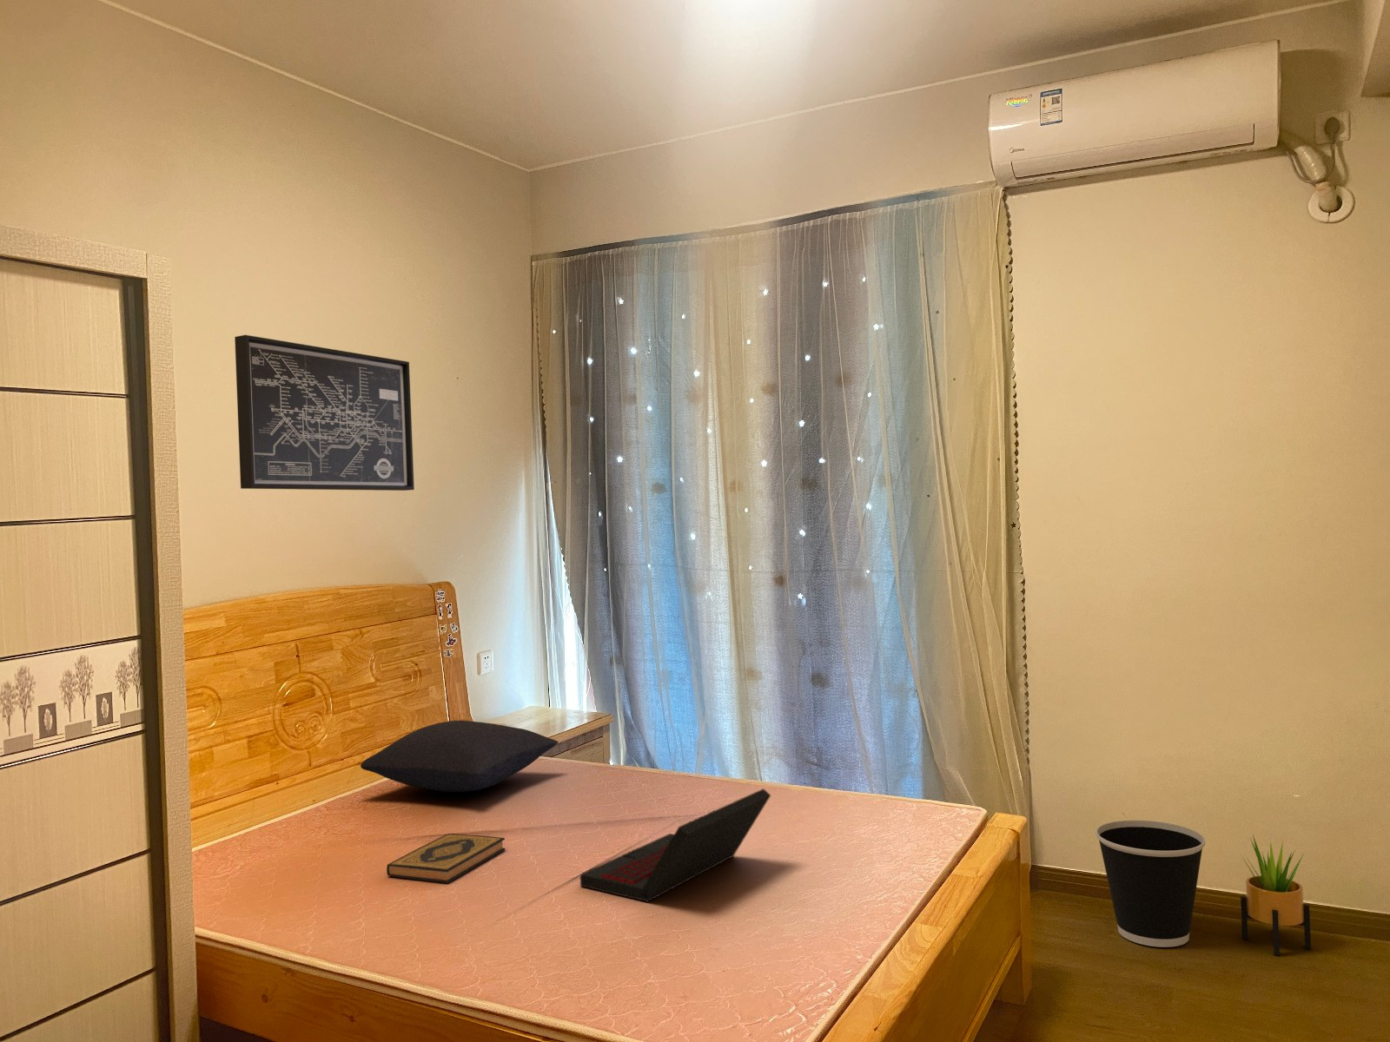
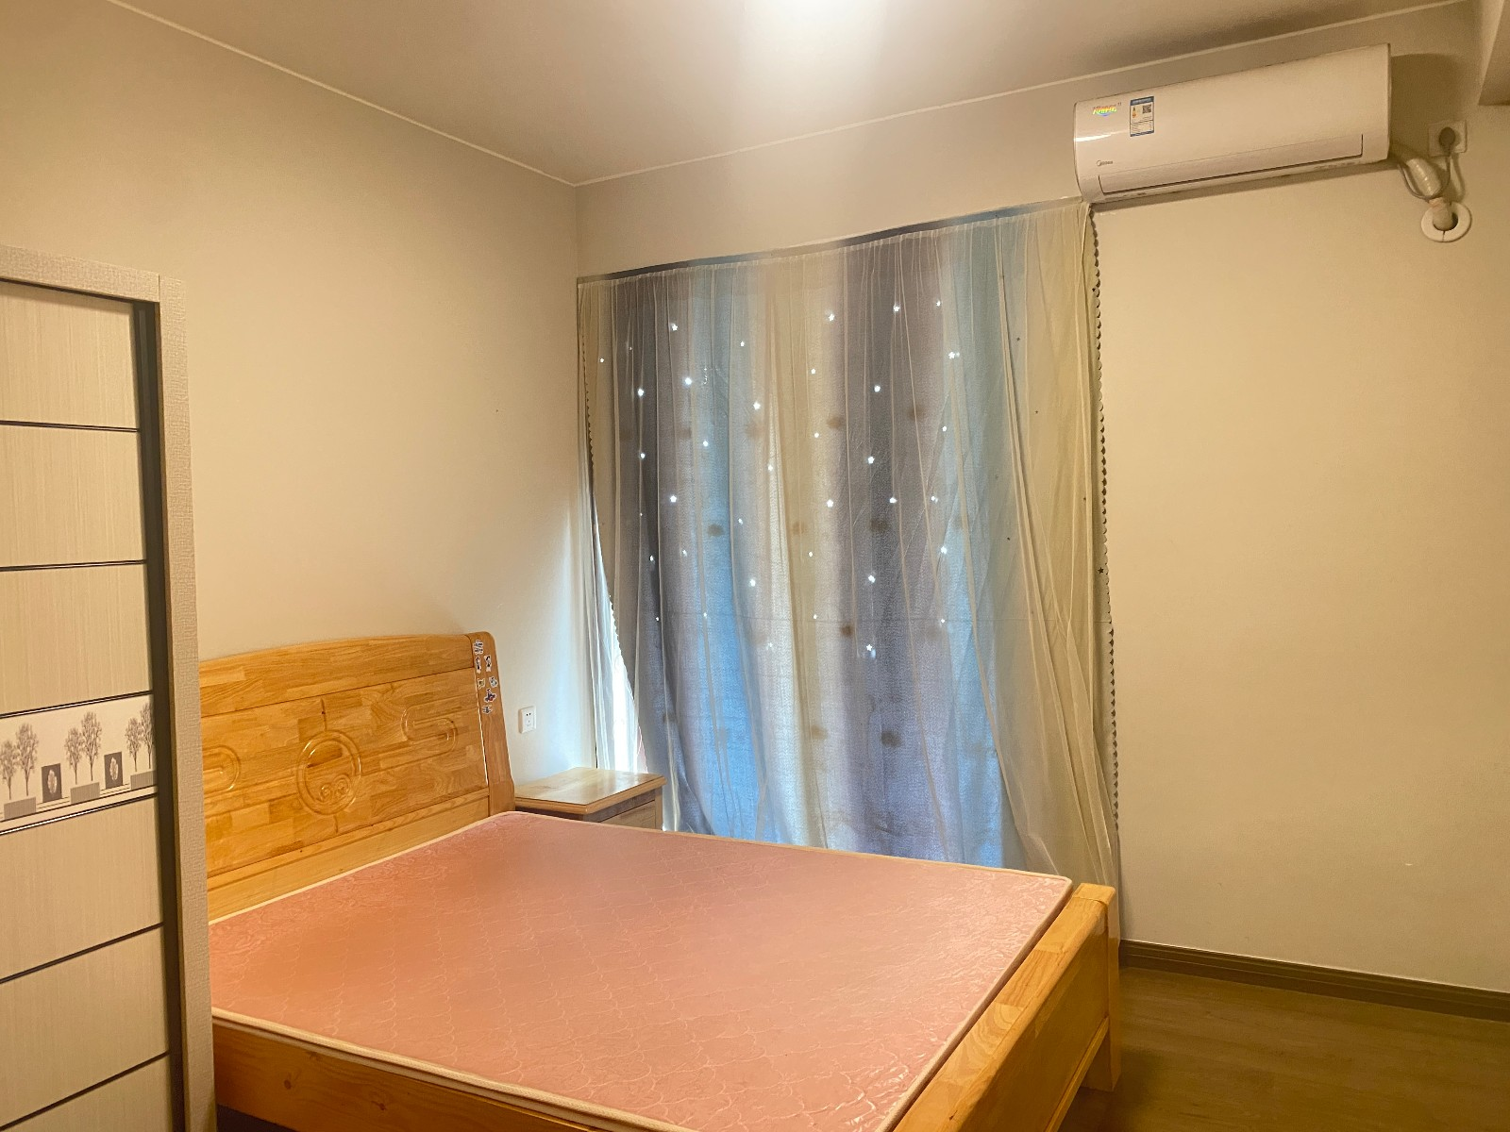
- pillow [360,720,558,792]
- laptop [579,788,772,903]
- potted plant [1240,834,1312,956]
- hardback book [385,833,506,884]
- wall art [234,334,415,491]
- wastebasket [1094,820,1206,948]
